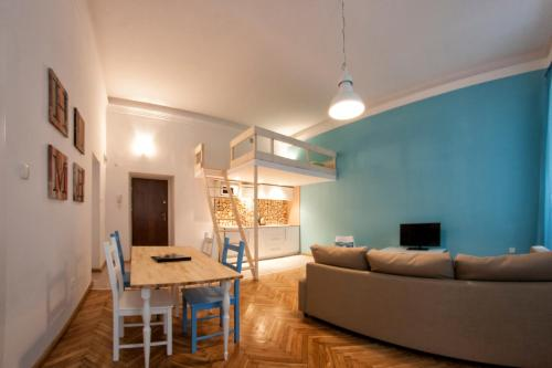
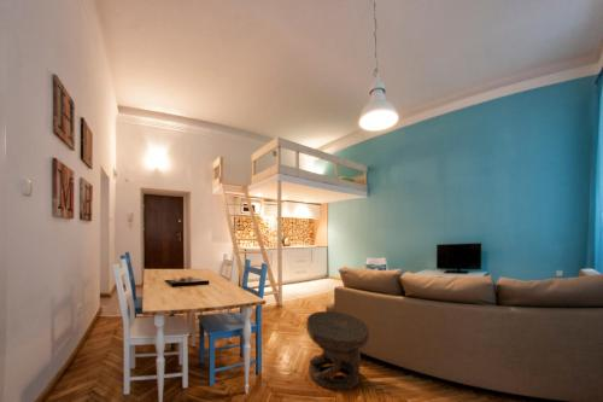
+ side table [305,310,370,391]
